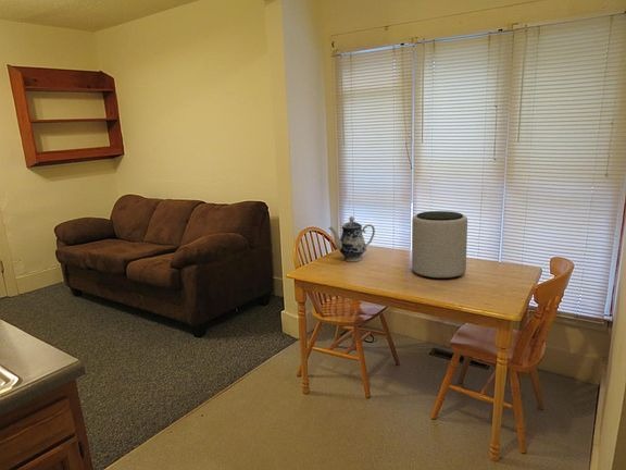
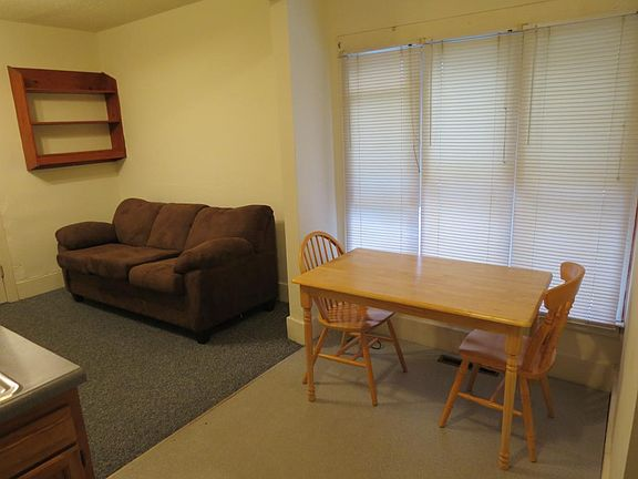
- teapot [327,215,376,262]
- plant pot [411,210,468,280]
